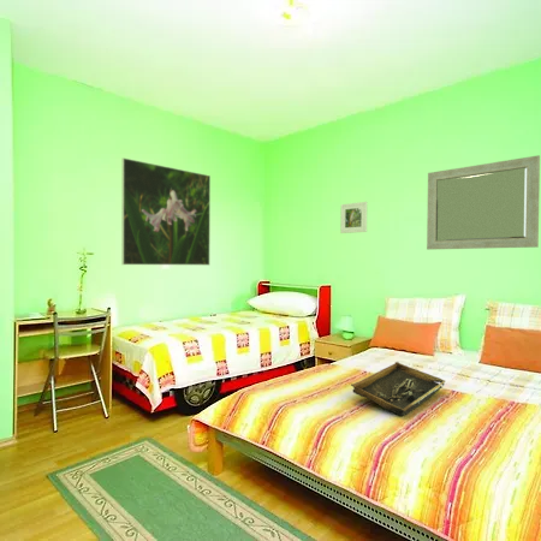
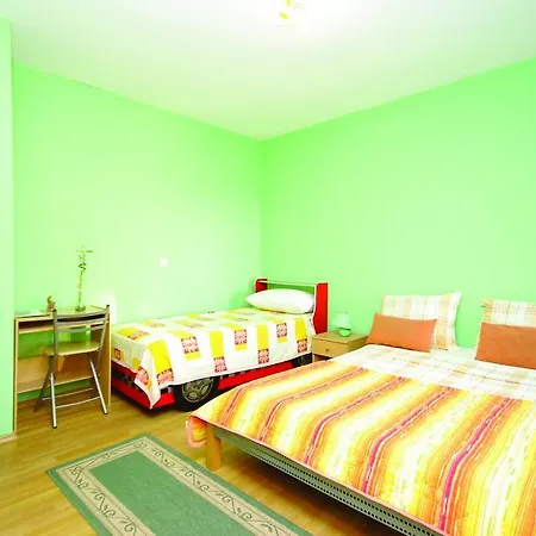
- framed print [120,156,212,267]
- tray [350,361,446,417]
- home mirror [426,154,541,251]
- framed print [339,201,368,234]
